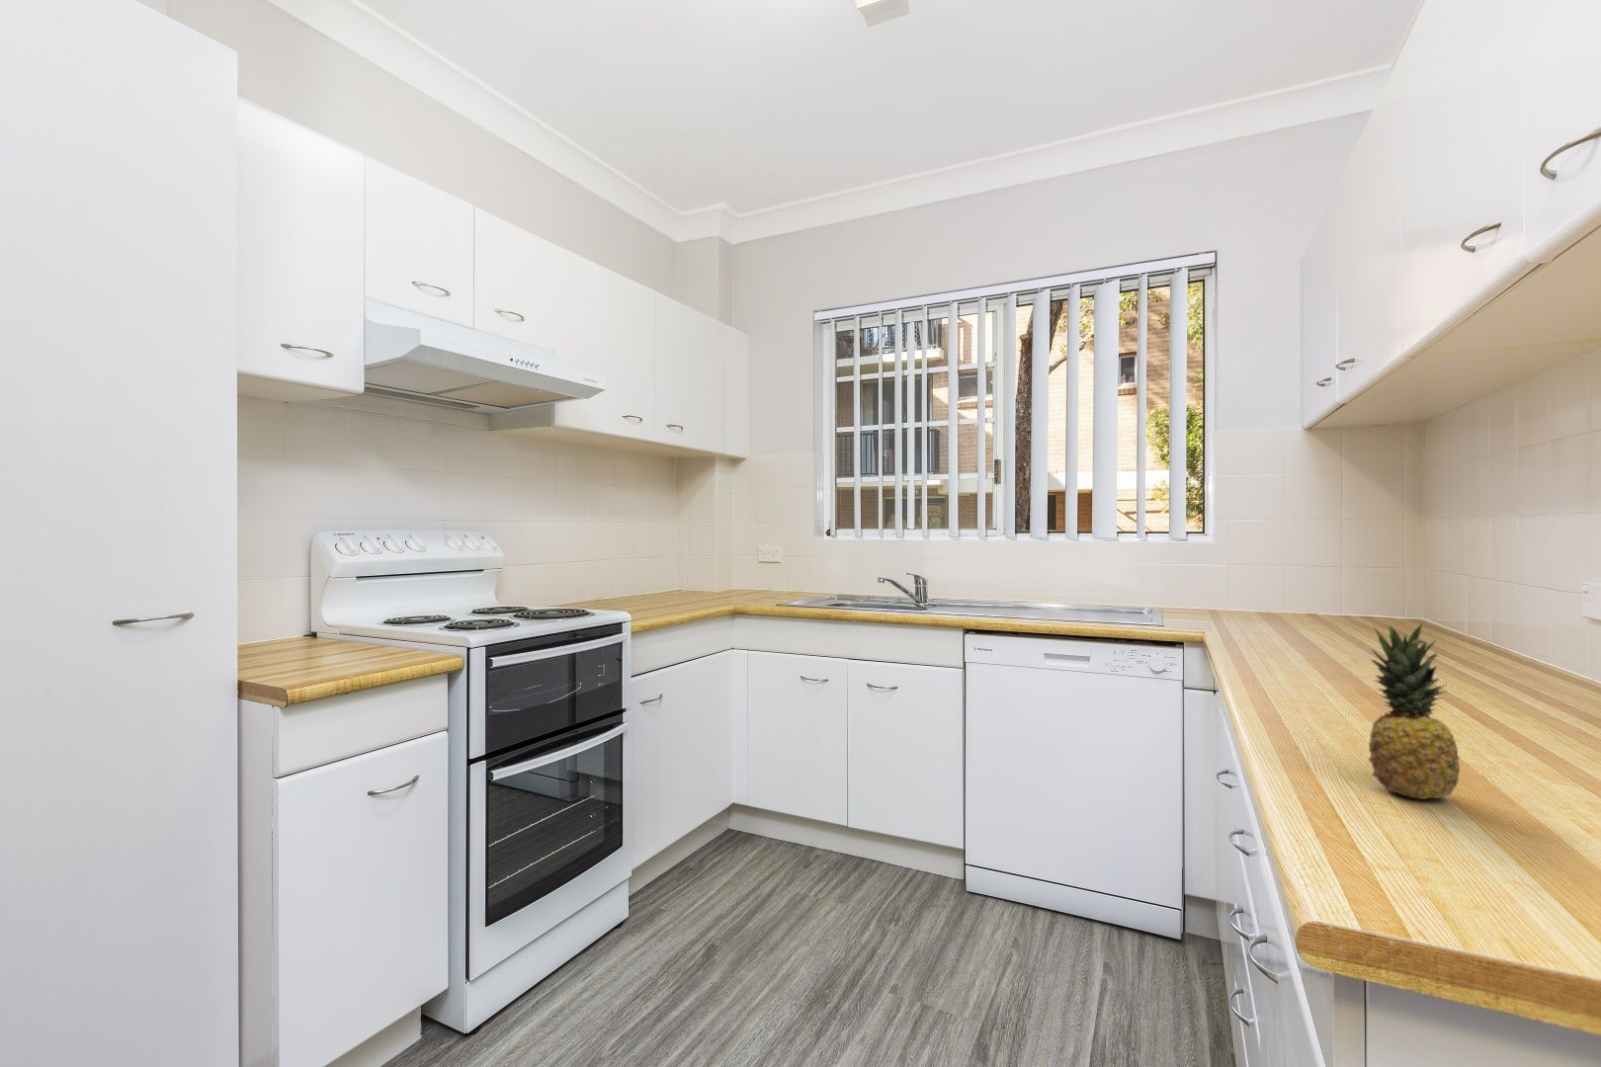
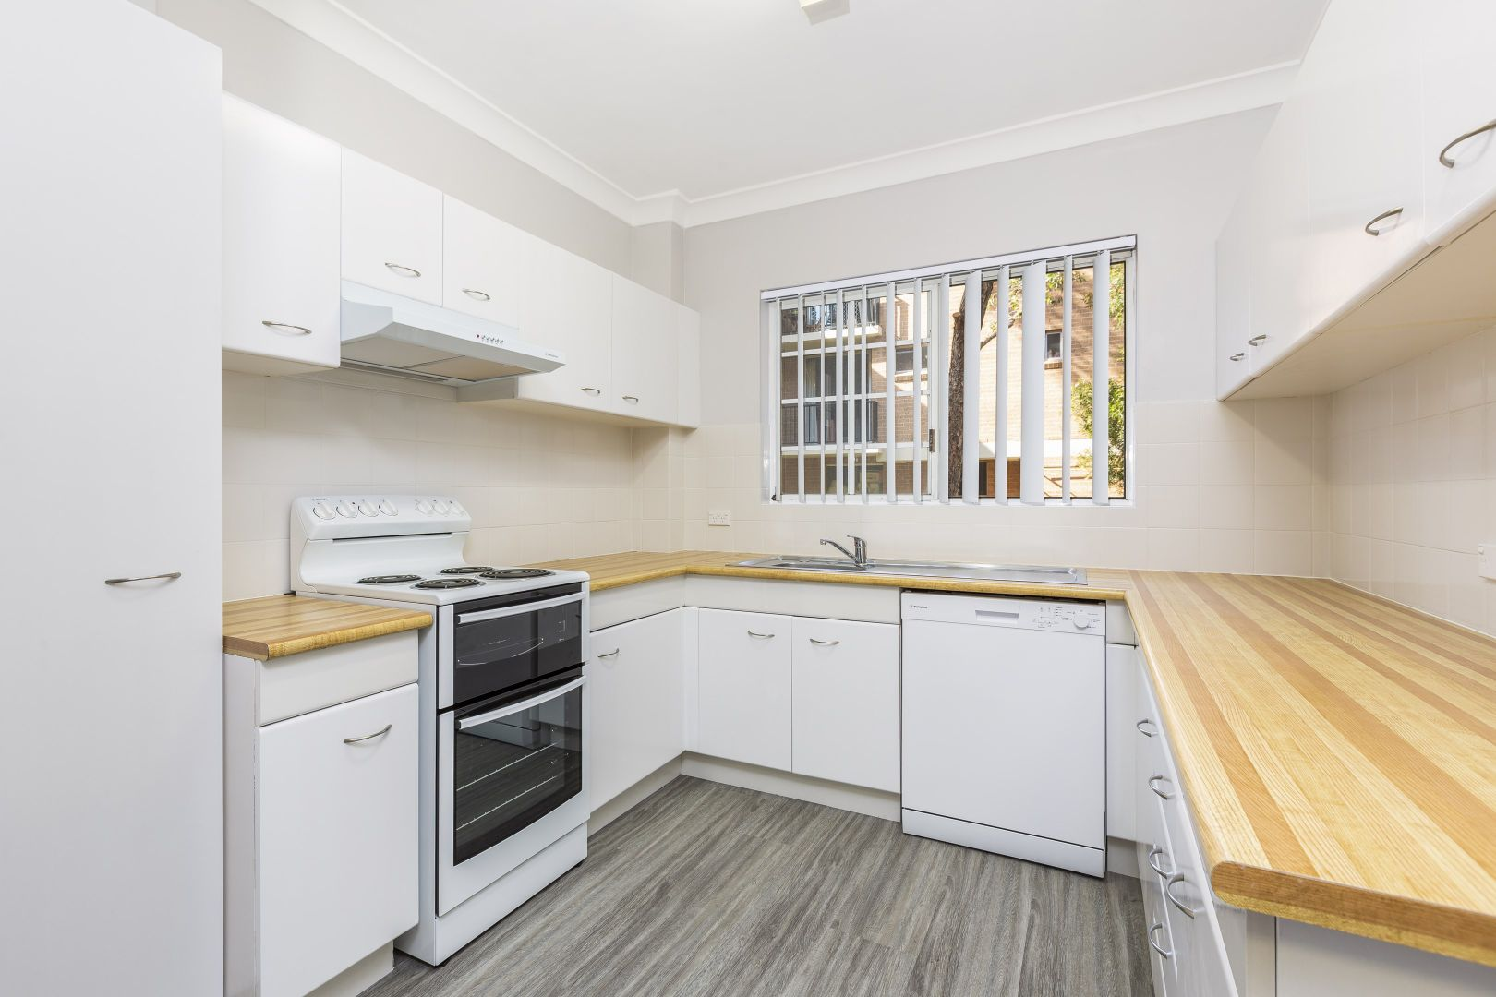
- fruit [1368,622,1460,800]
